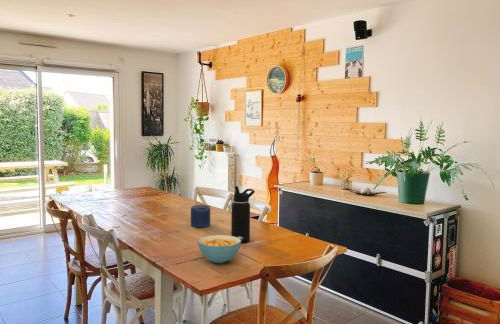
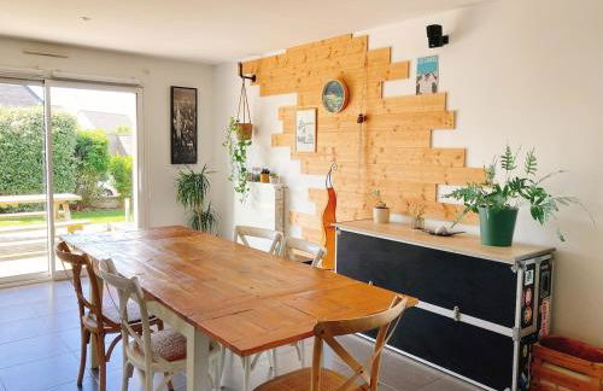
- water bottle [230,185,256,244]
- candle [190,204,211,228]
- cereal bowl [197,234,242,264]
